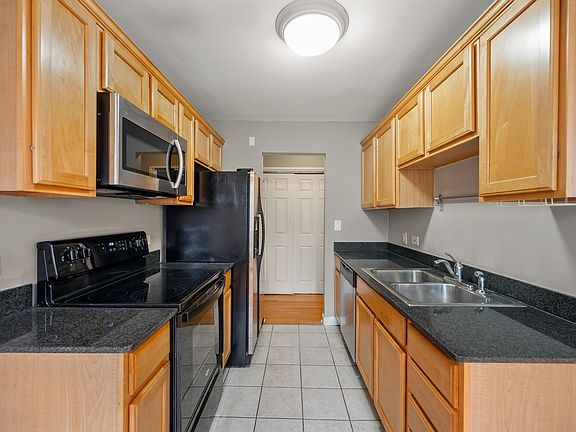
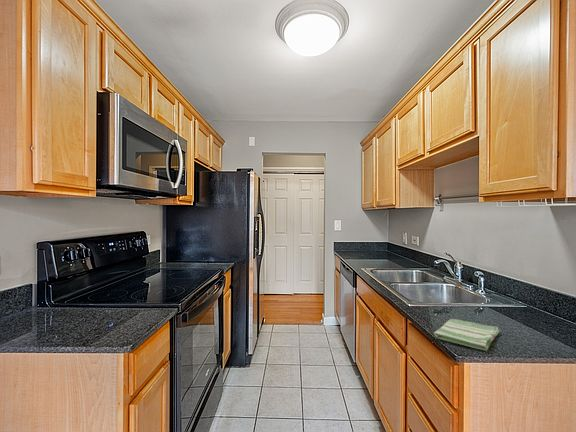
+ dish towel [433,318,500,352]
